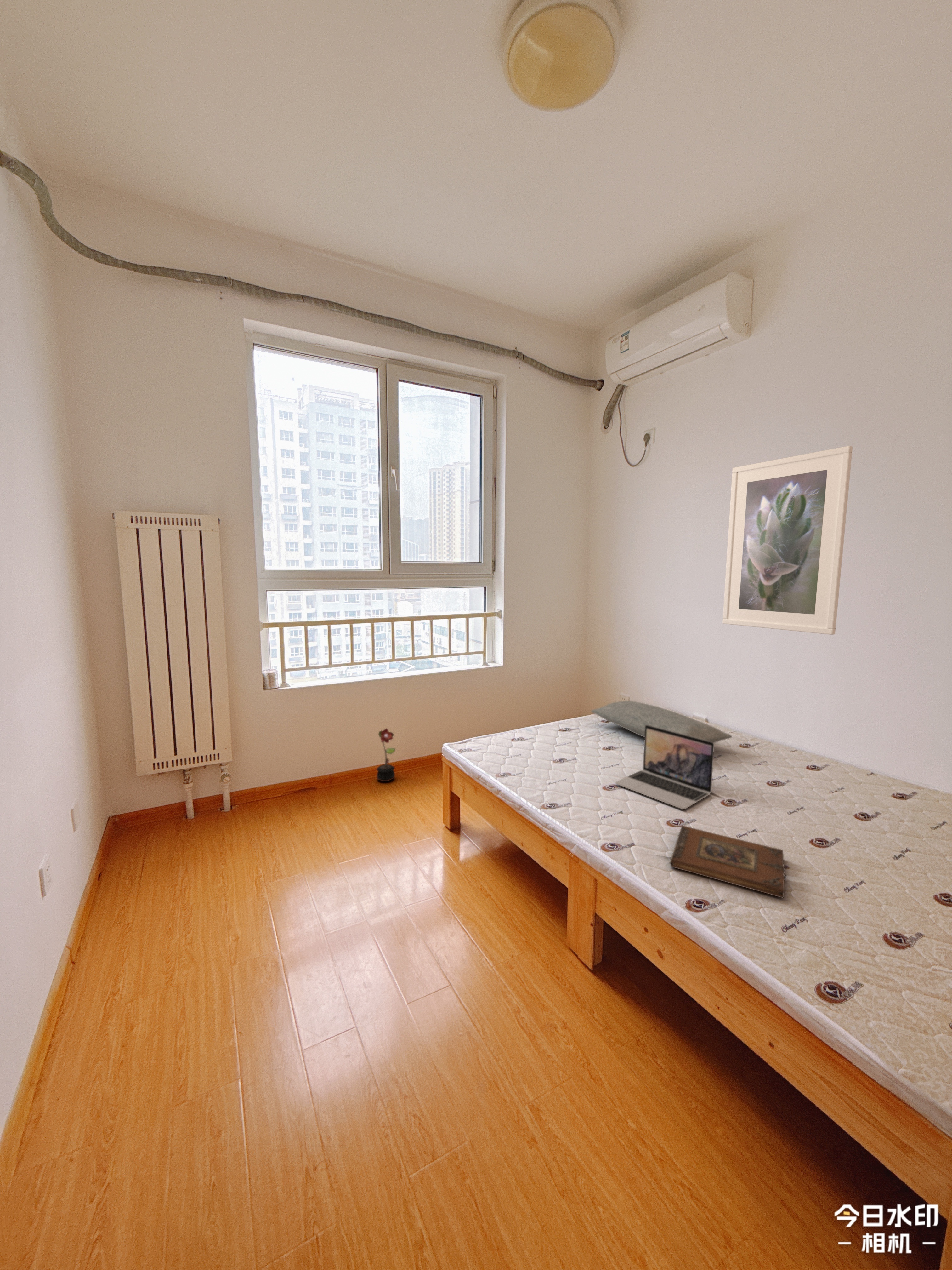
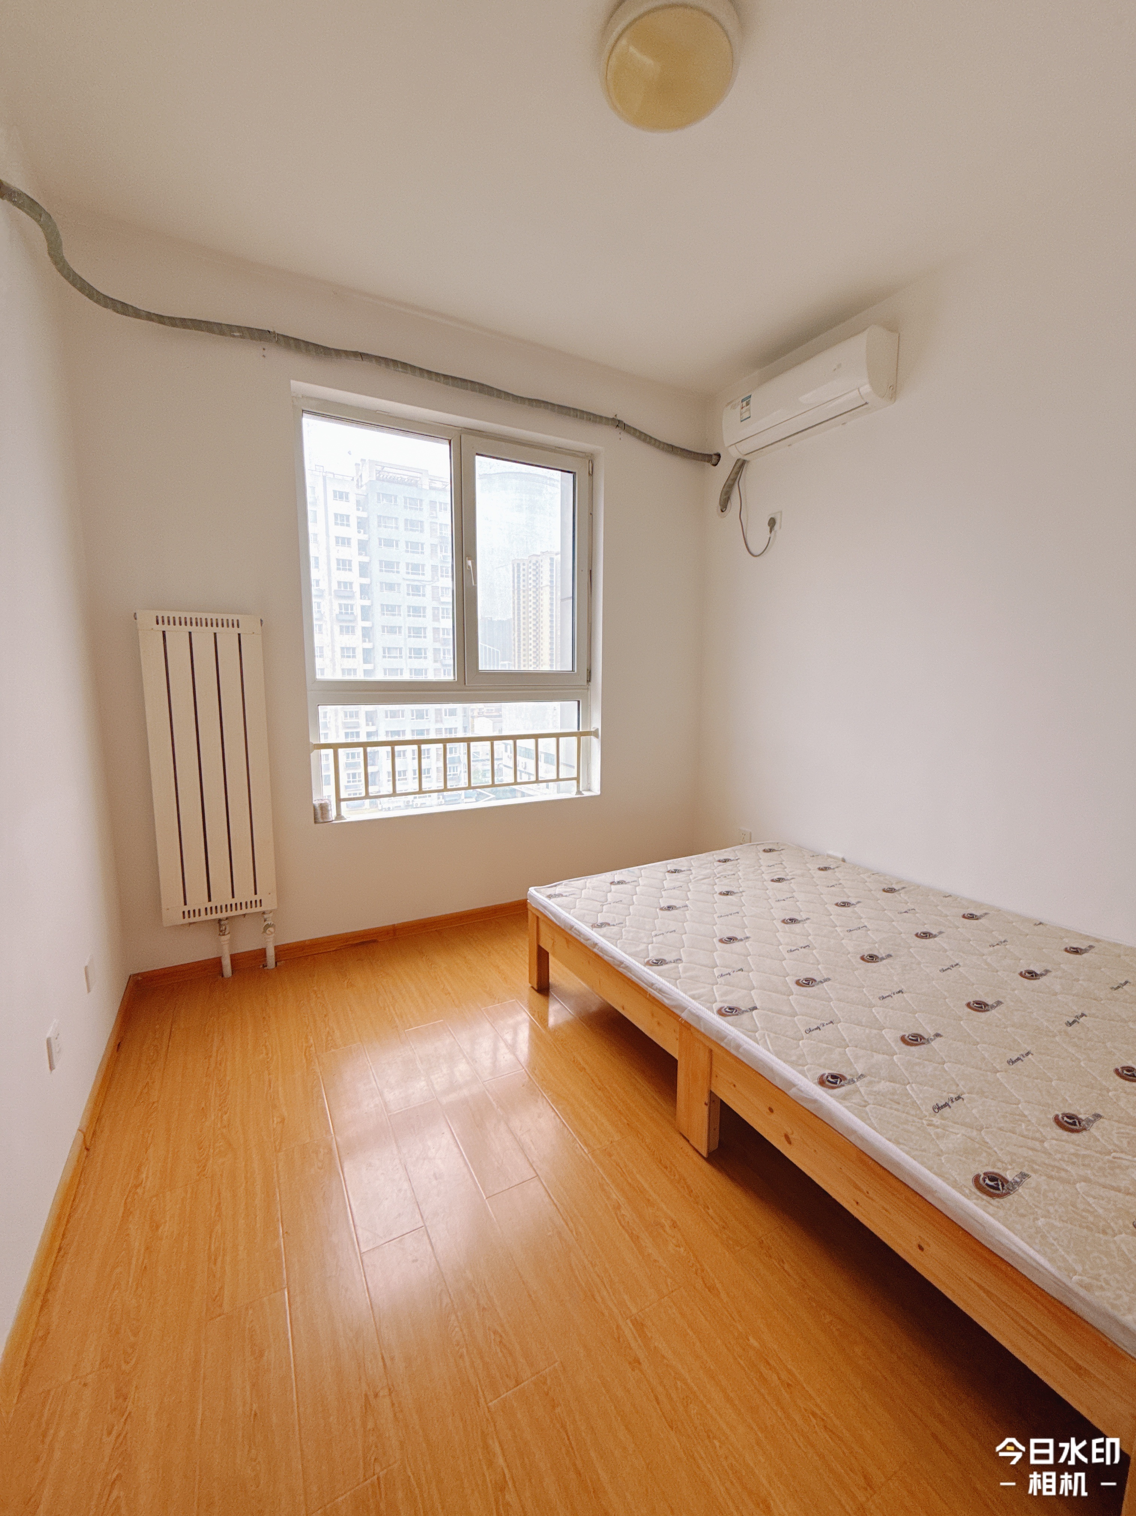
- laptop [615,725,715,810]
- book [669,825,787,898]
- pillow [590,701,733,743]
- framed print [722,446,853,635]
- decorative plant [376,728,396,782]
